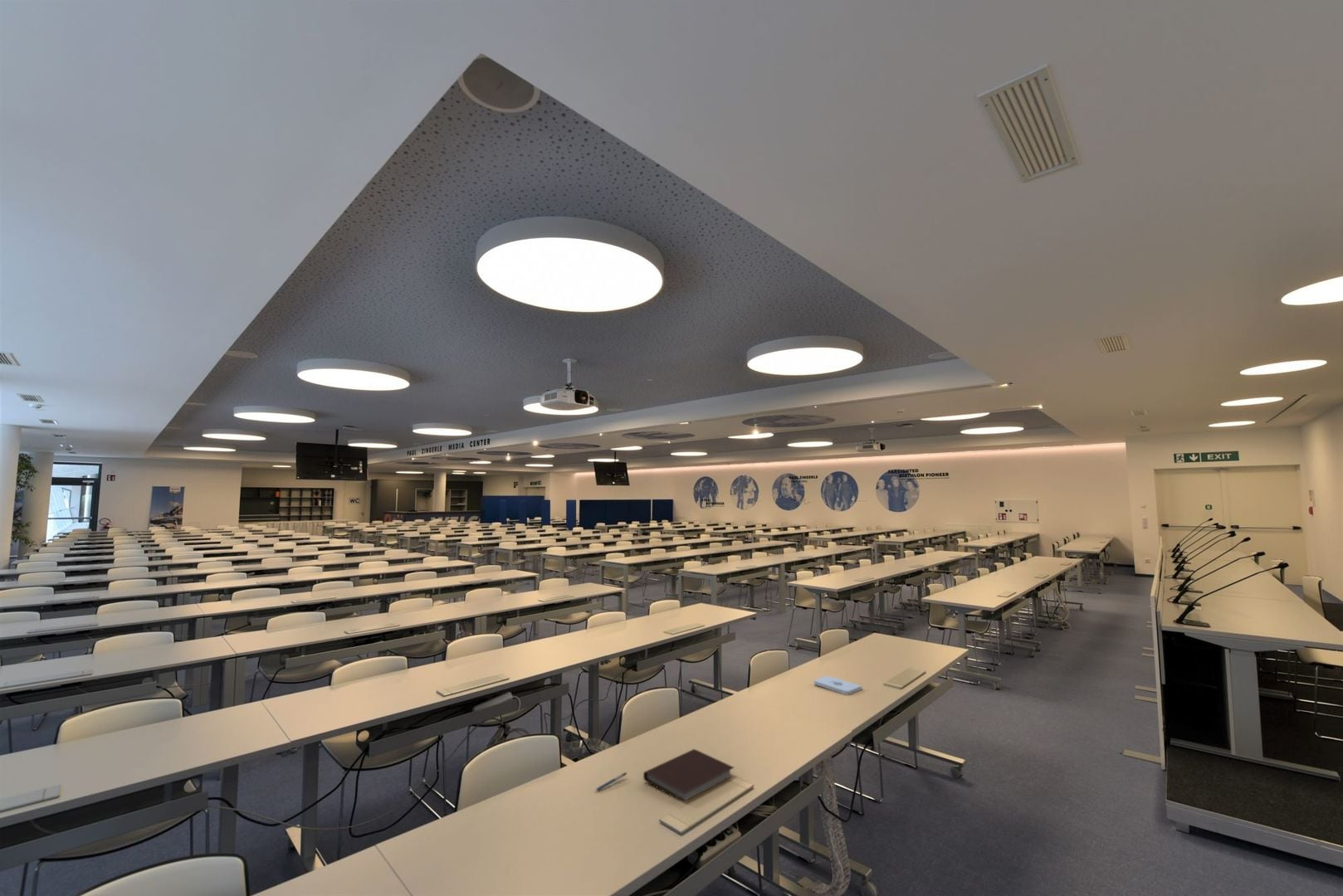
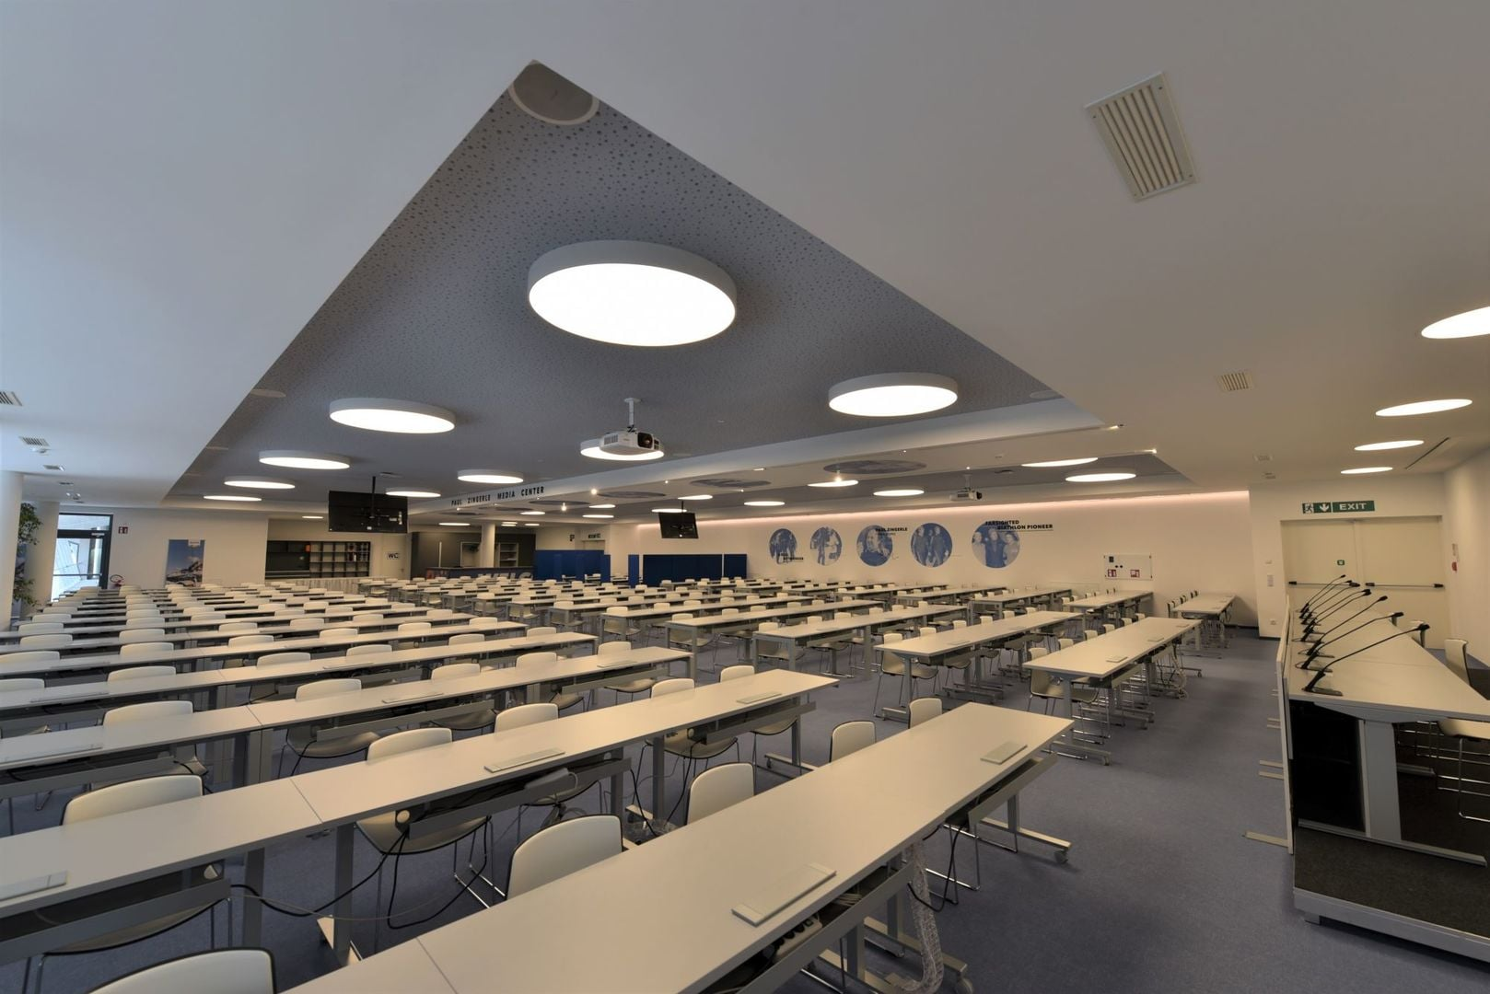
- notebook [642,748,735,801]
- pen [595,772,628,791]
- notepad [813,675,862,695]
